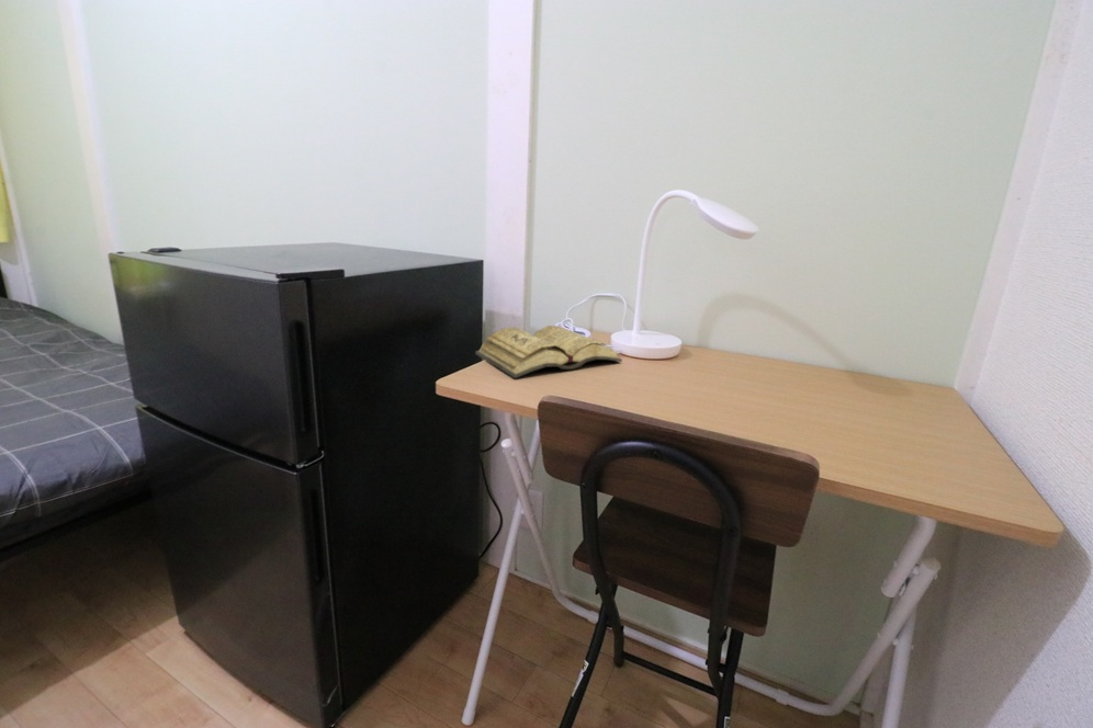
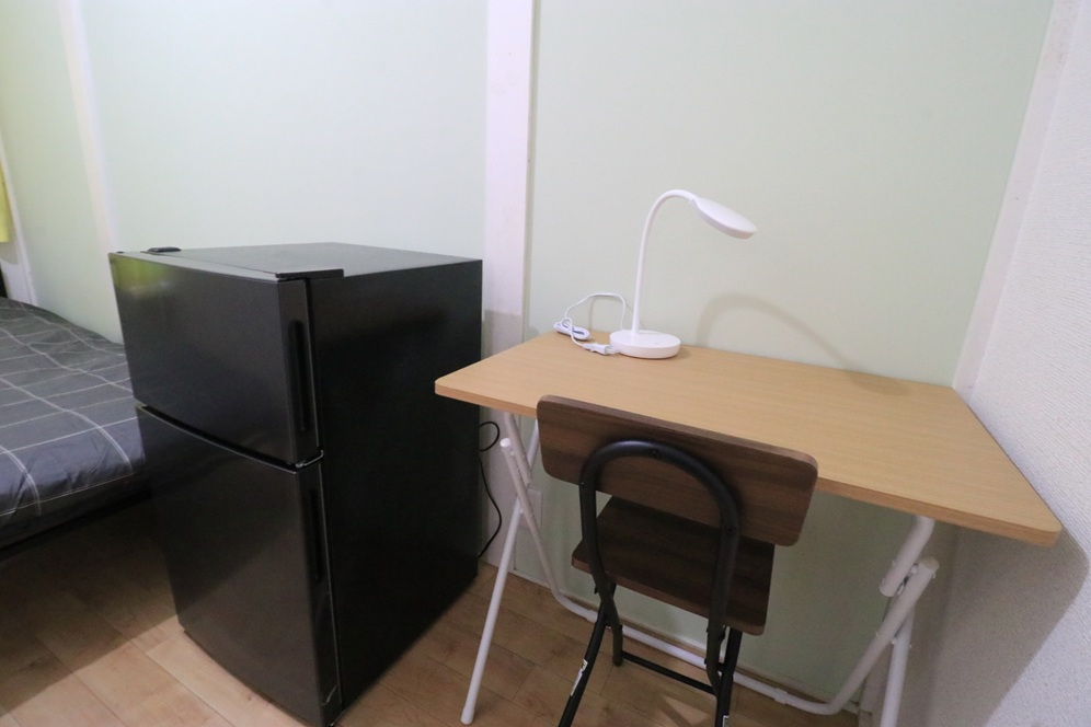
- diary [474,325,623,379]
